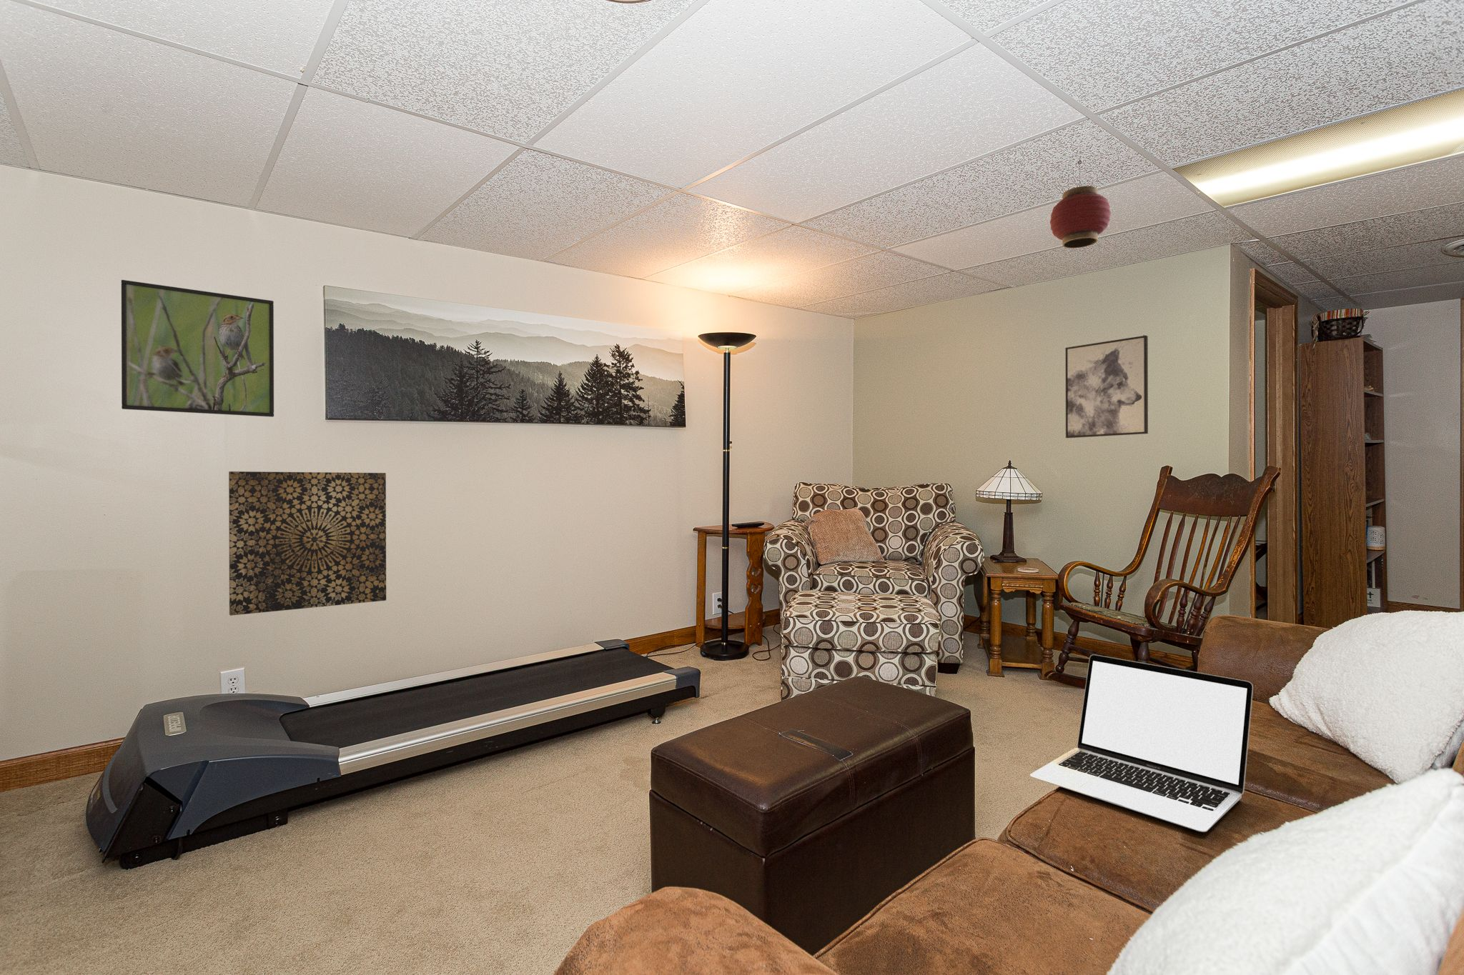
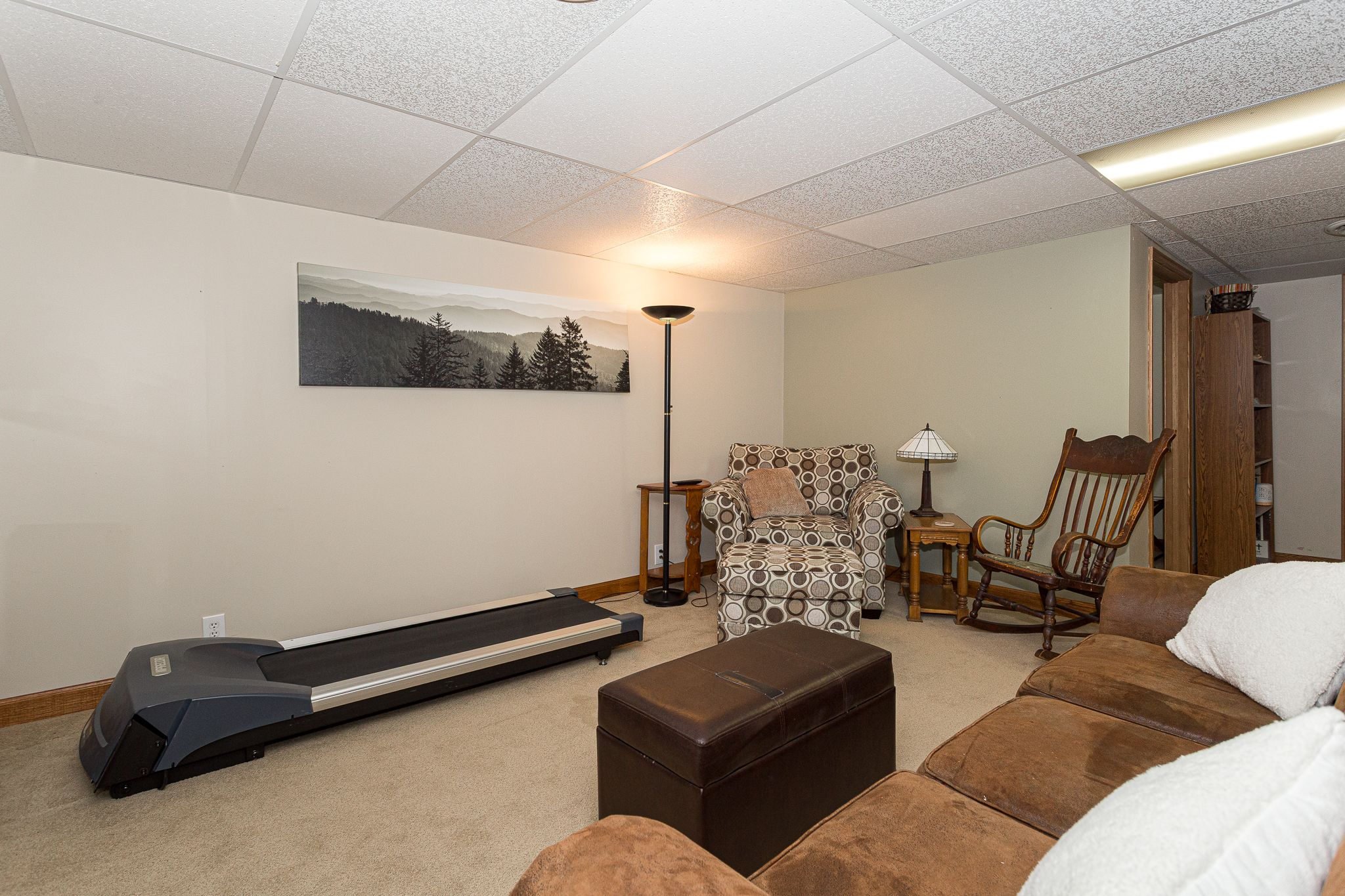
- laptop [1030,654,1254,832]
- wall art [1065,335,1148,439]
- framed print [121,280,274,418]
- wall art [227,471,386,616]
- hanging lantern [1049,159,1111,249]
